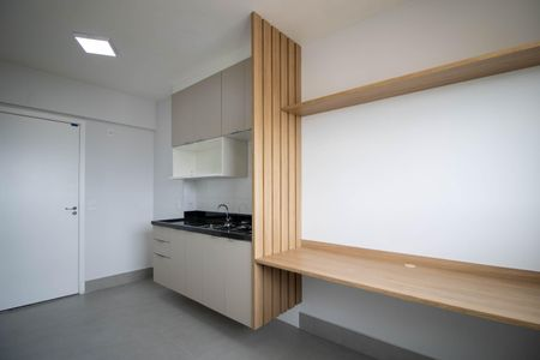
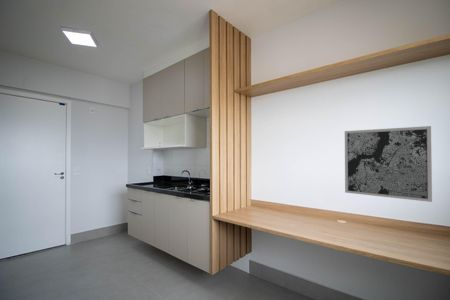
+ wall art [344,125,433,203]
